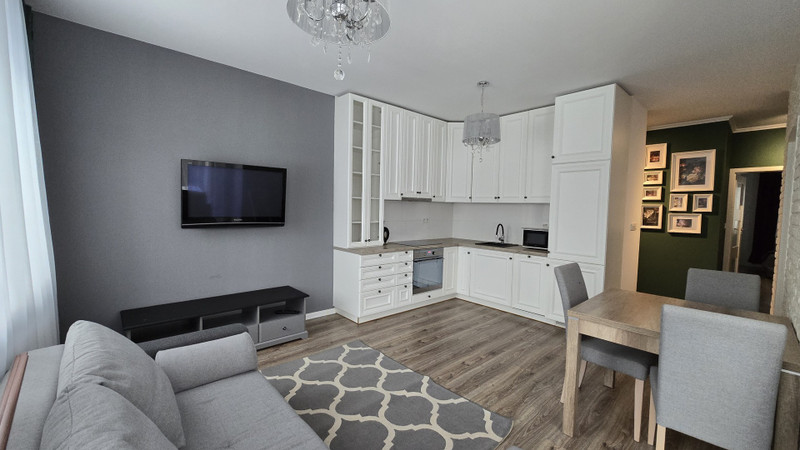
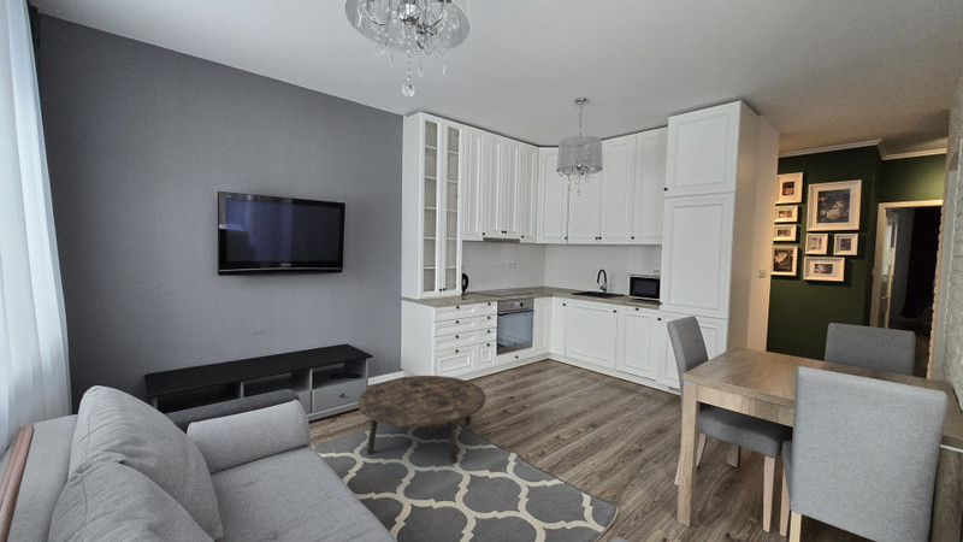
+ coffee table [358,375,486,465]
